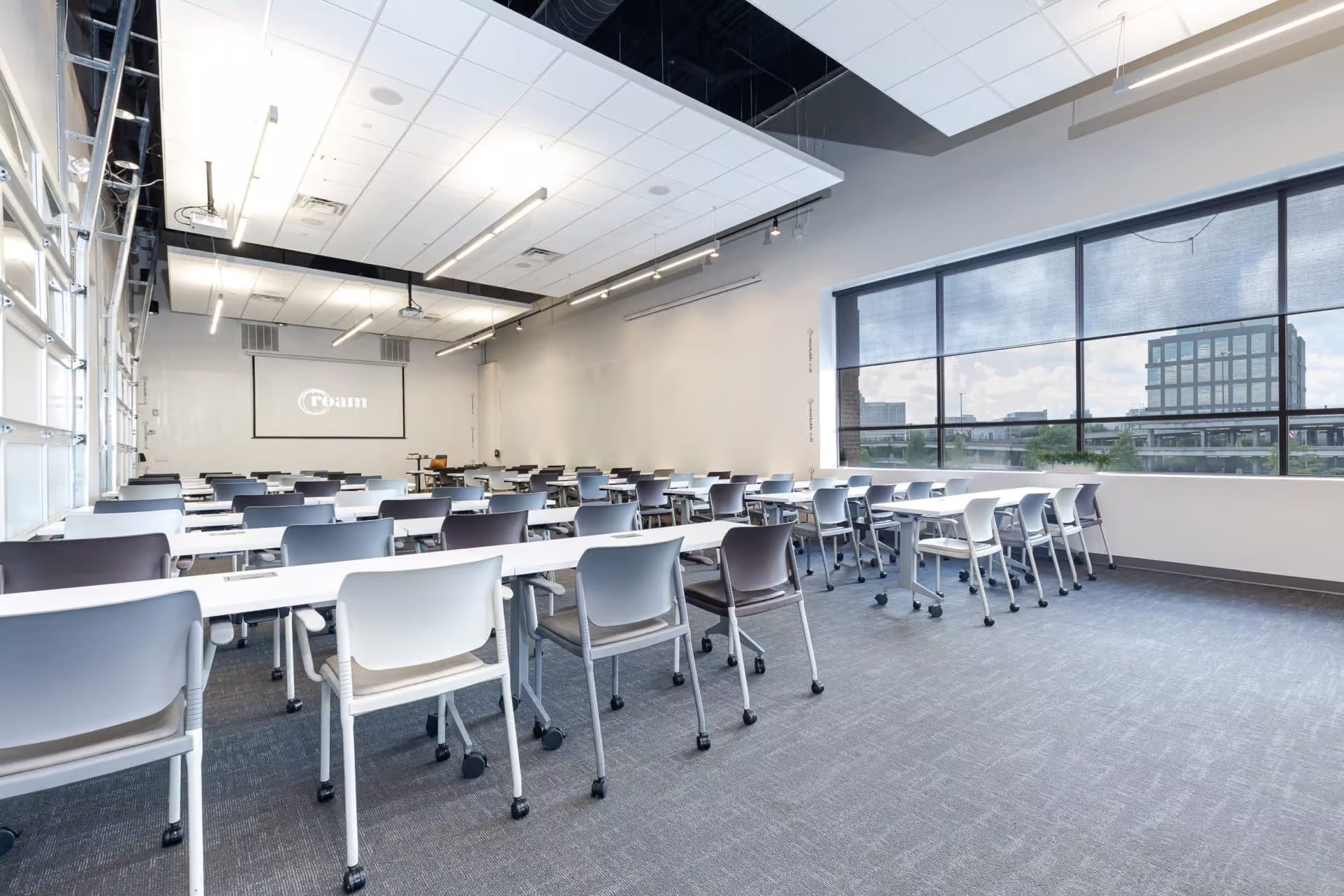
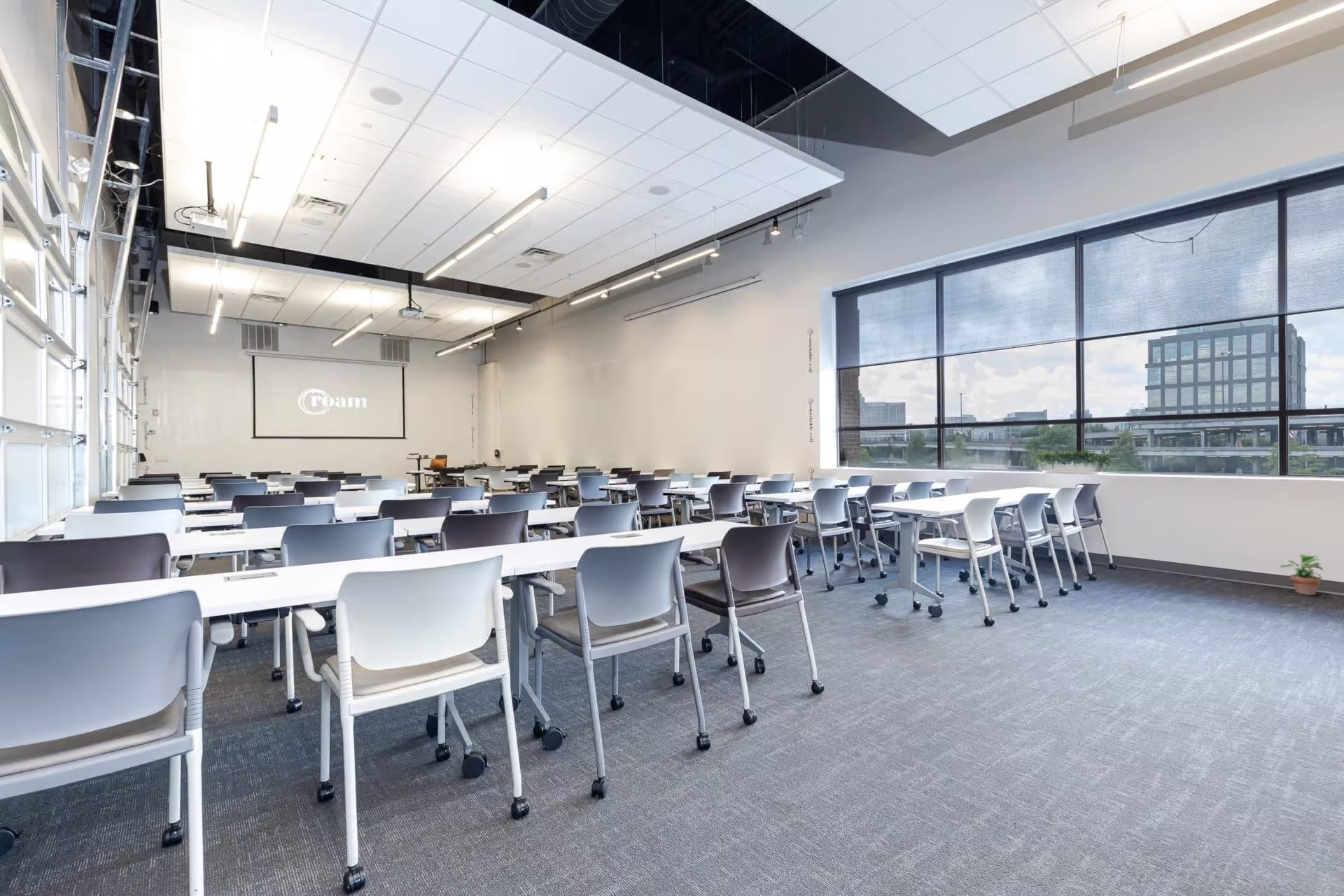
+ potted plant [1279,554,1324,596]
